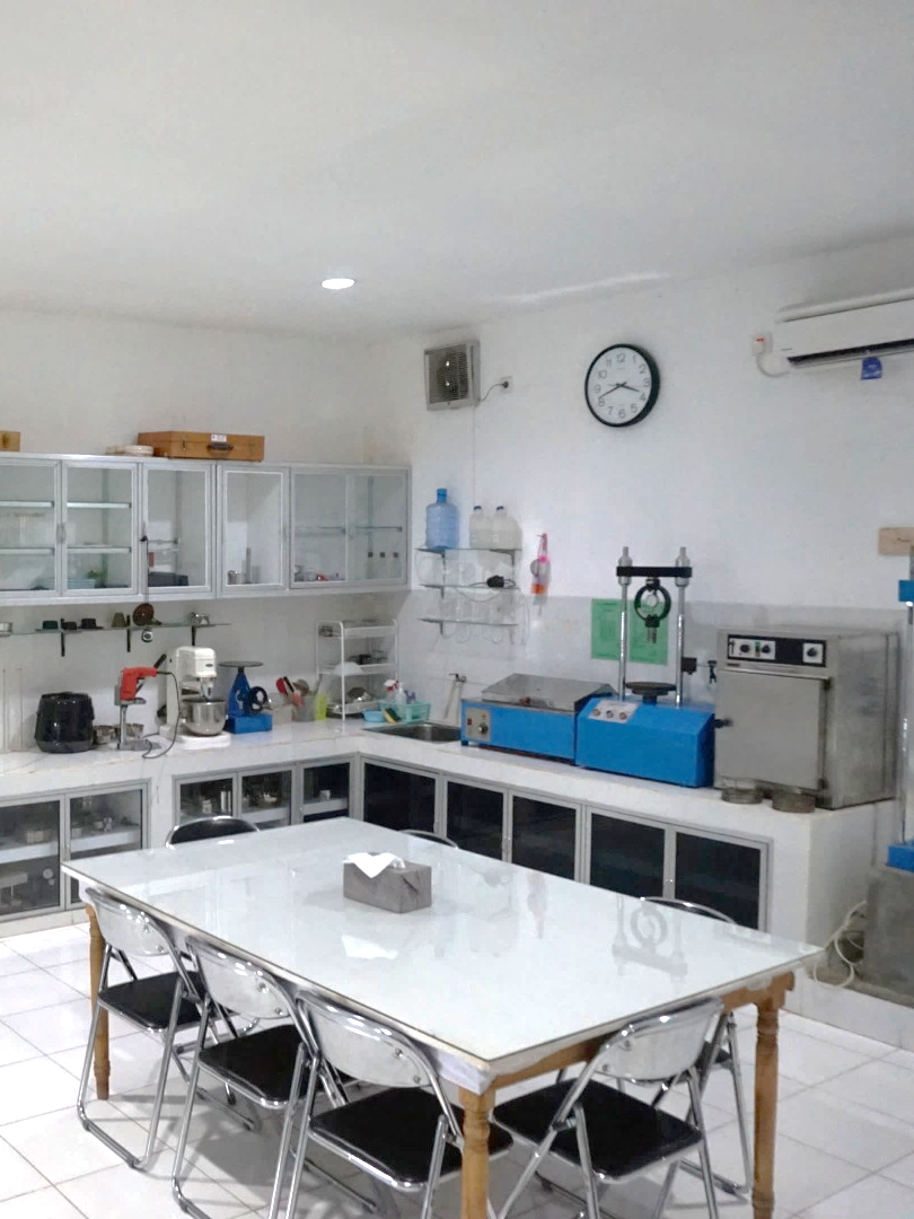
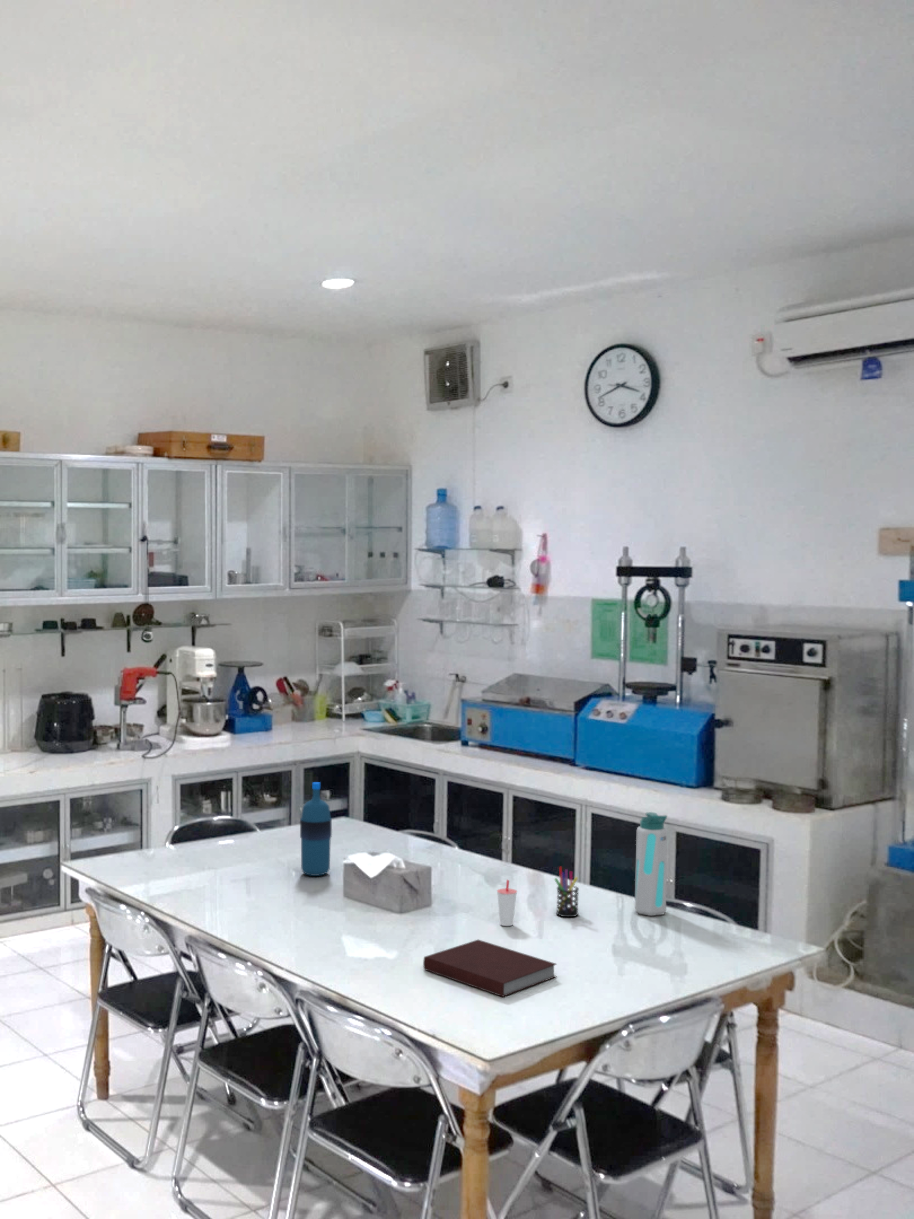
+ water bottle [634,811,668,917]
+ cup [496,879,518,927]
+ water bottle [299,781,333,877]
+ pen holder [553,866,580,918]
+ notebook [422,939,558,998]
